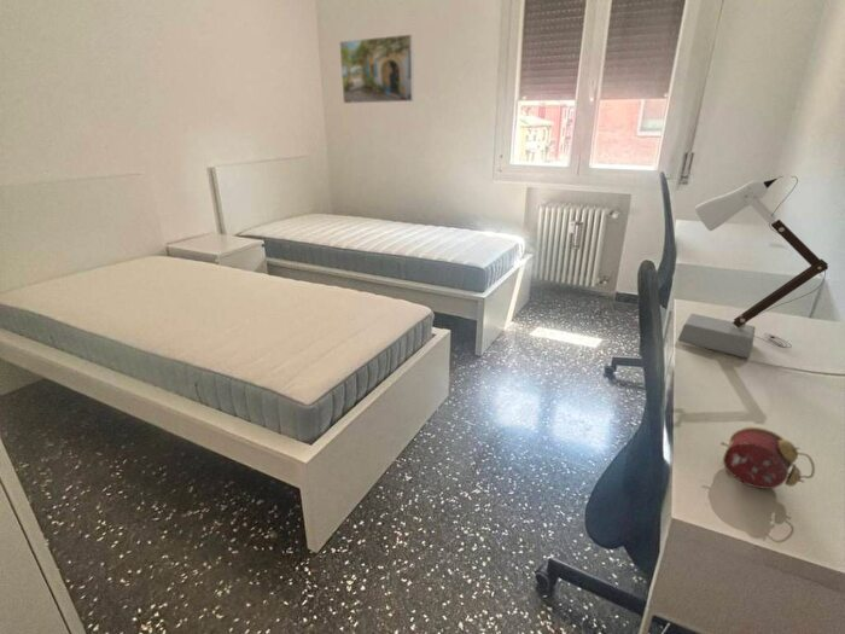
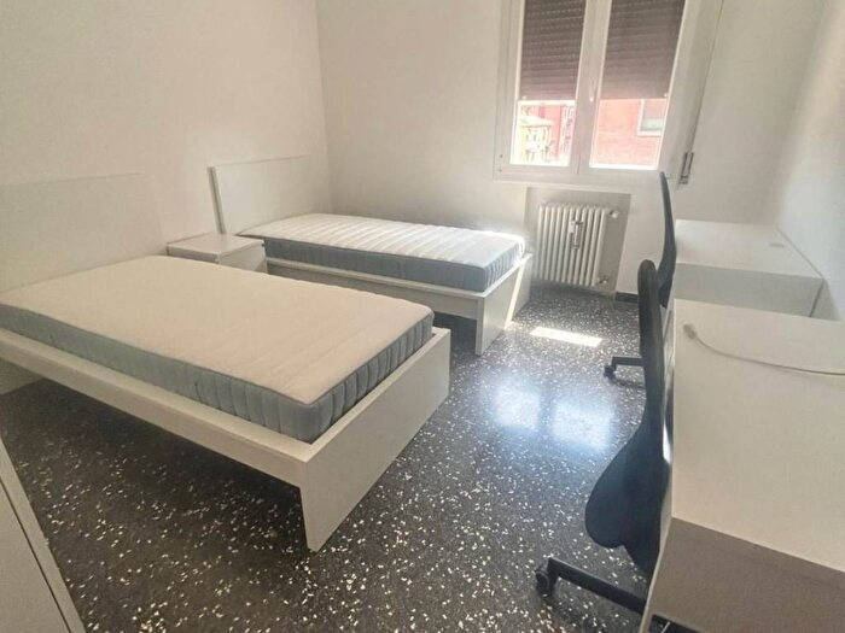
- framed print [338,33,415,105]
- alarm clock [719,426,816,490]
- desk lamp [677,175,829,360]
